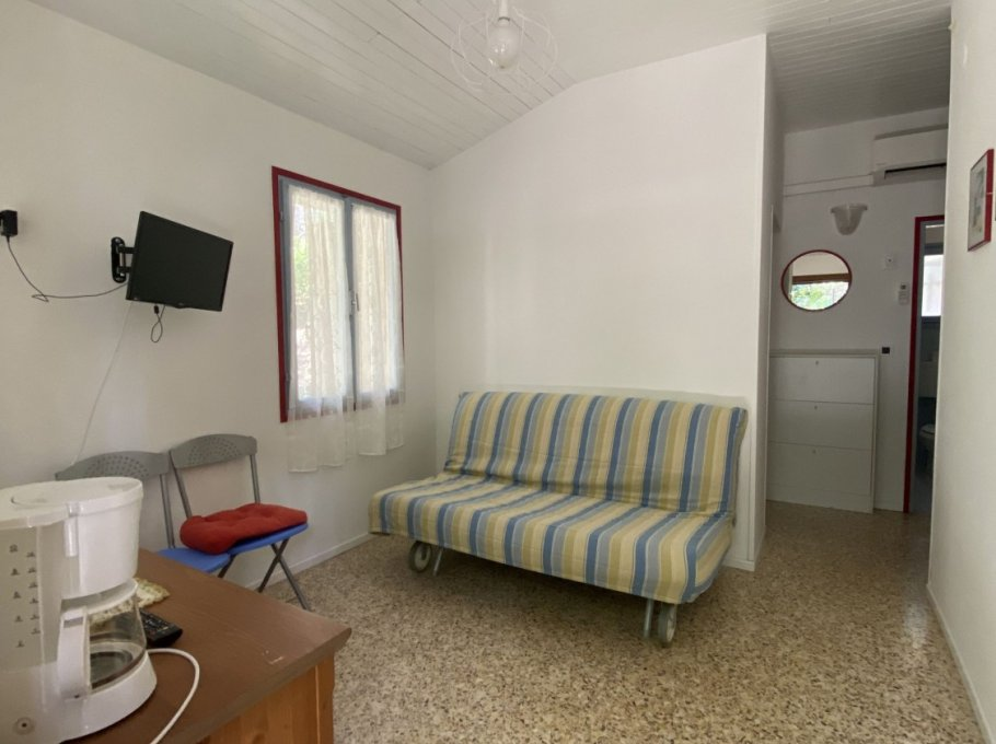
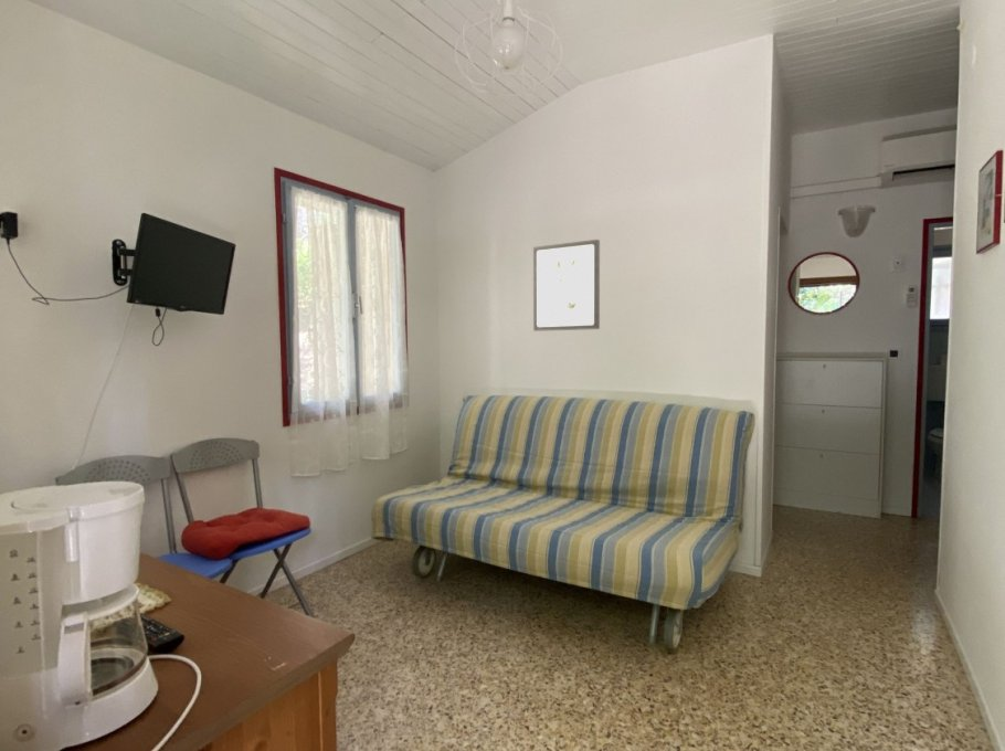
+ wall art [532,239,601,332]
